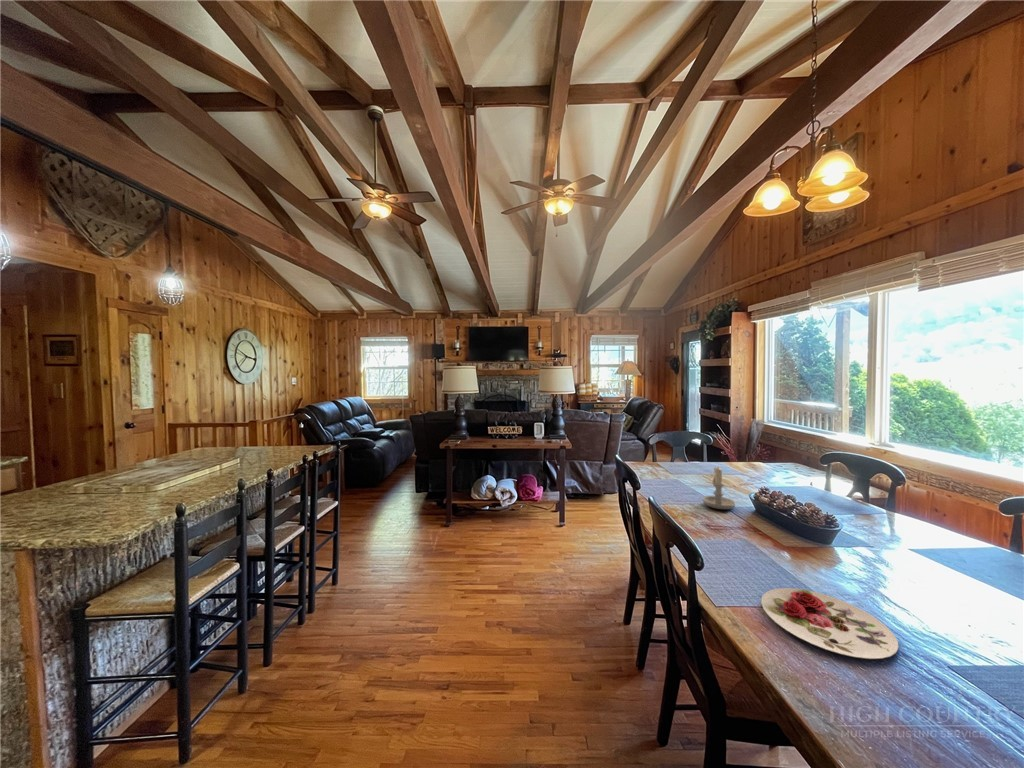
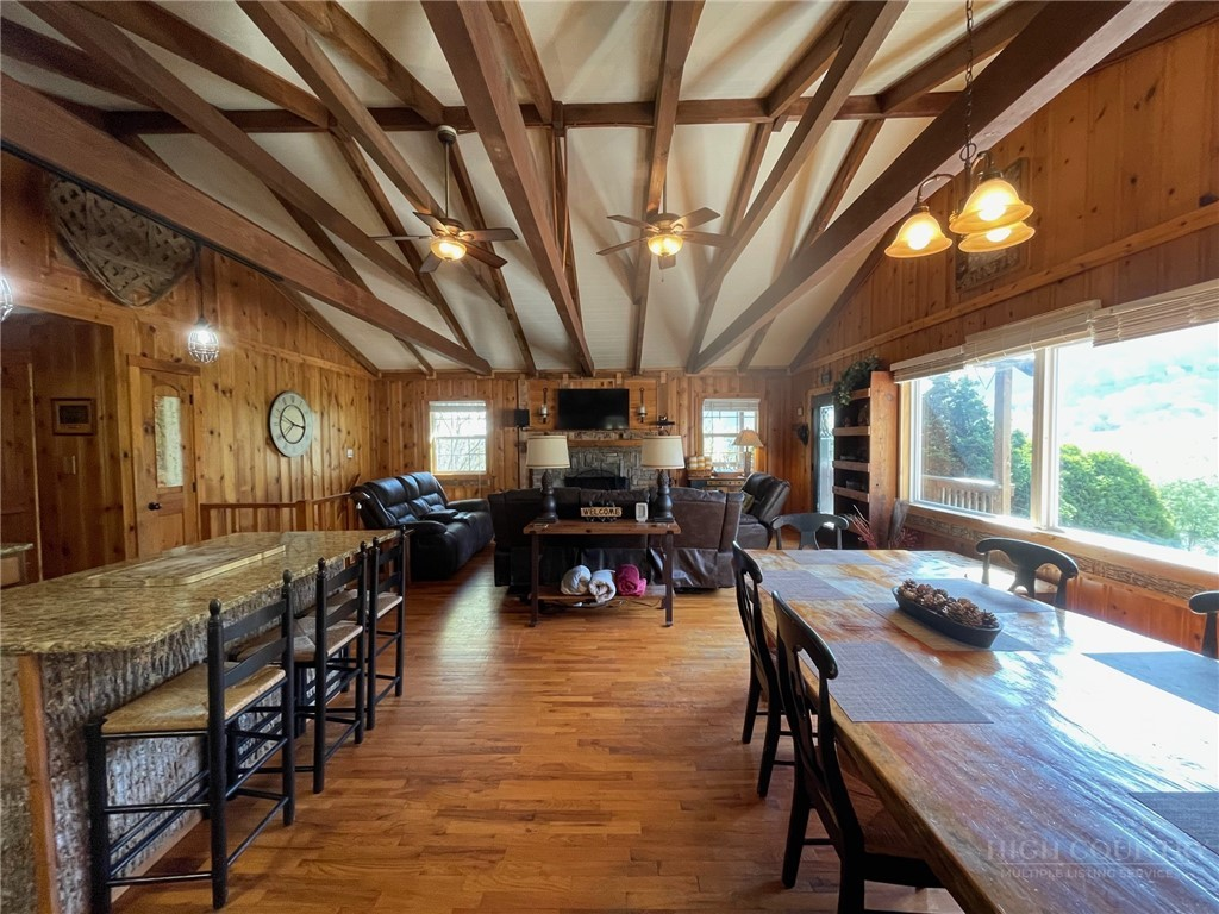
- candle [701,465,736,510]
- plate [760,587,900,660]
